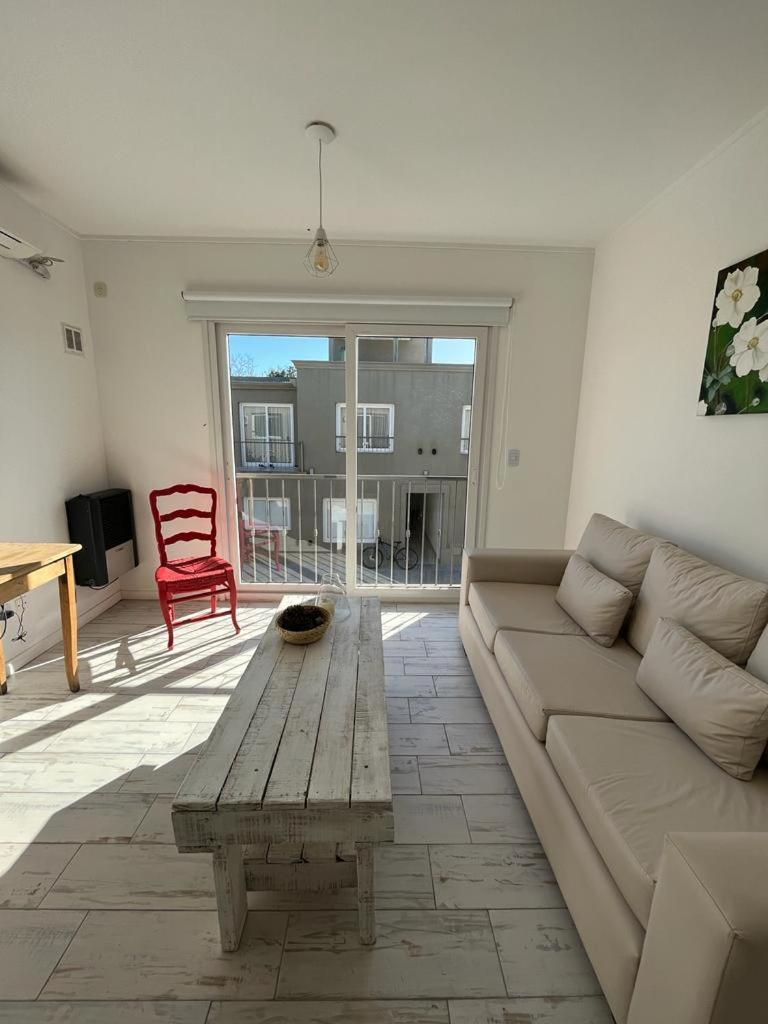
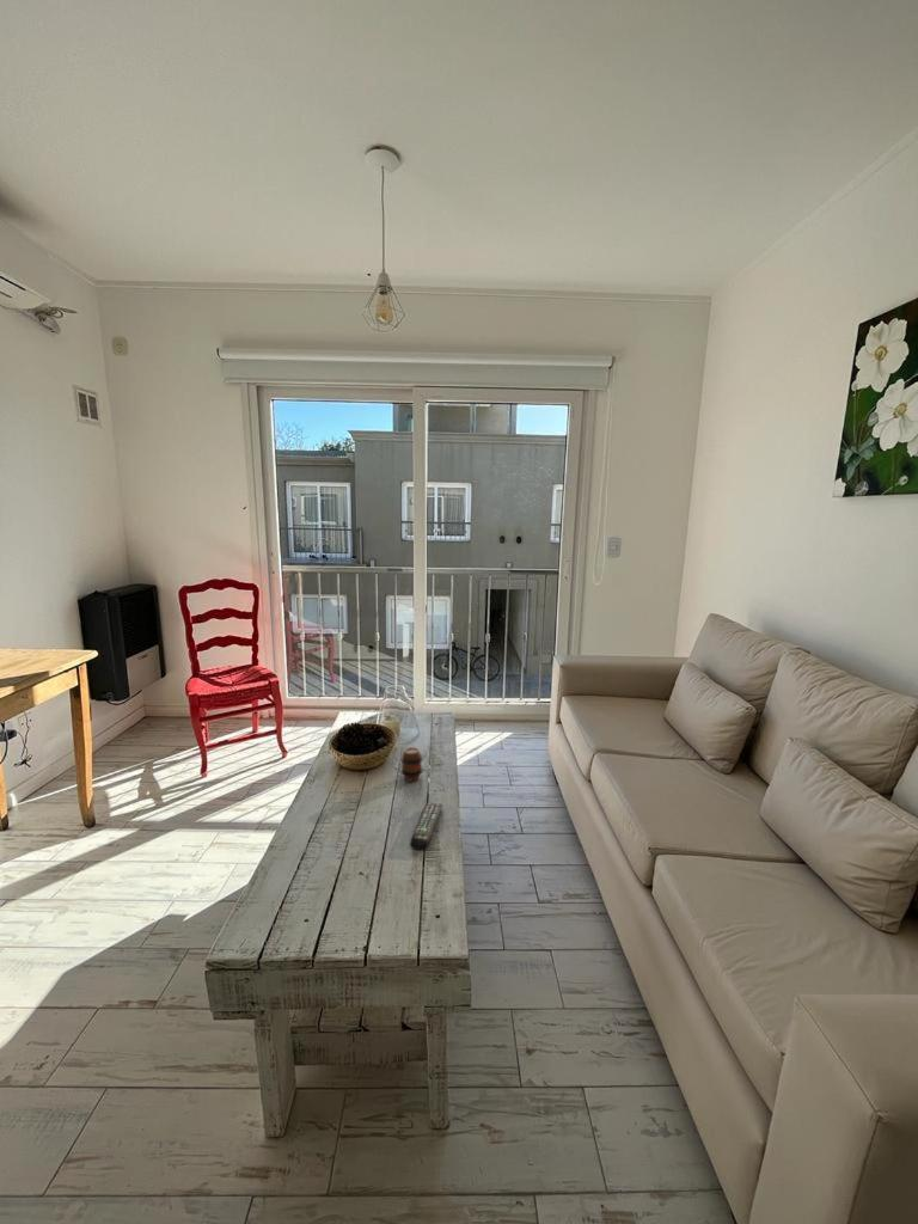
+ remote control [409,801,443,851]
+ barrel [399,746,424,782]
